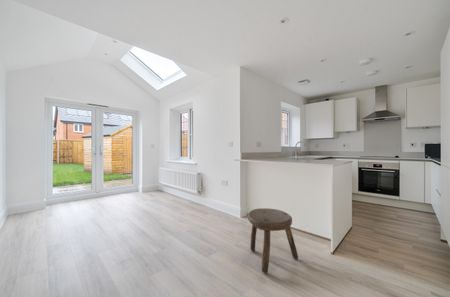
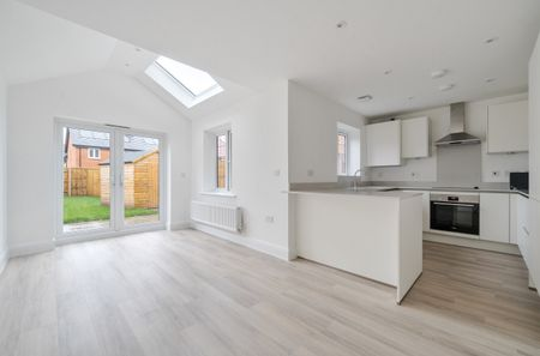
- stool [247,207,299,274]
